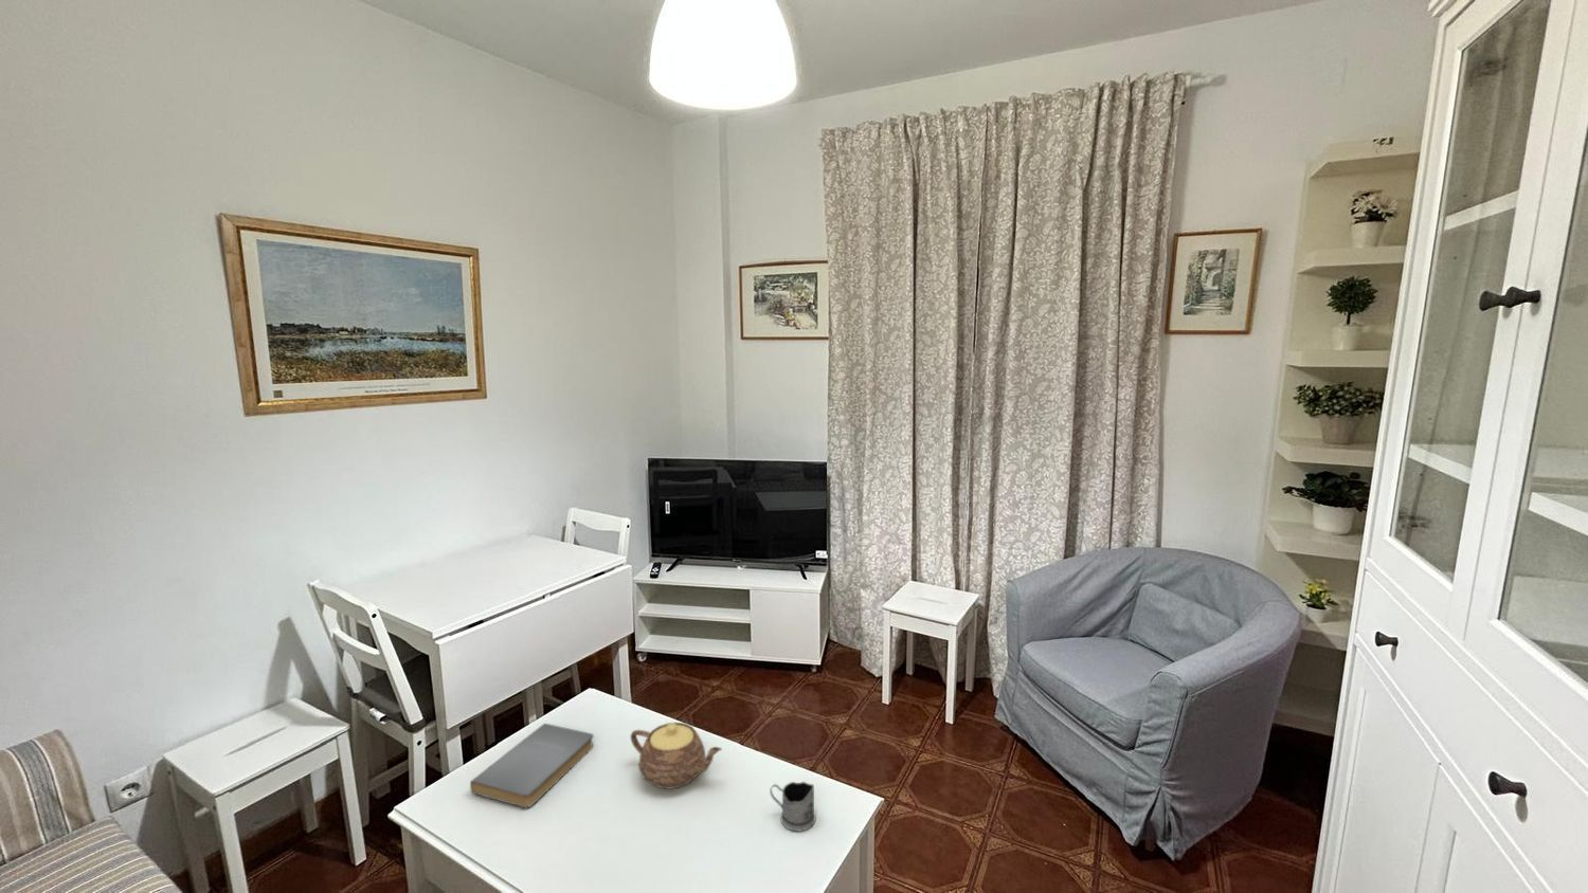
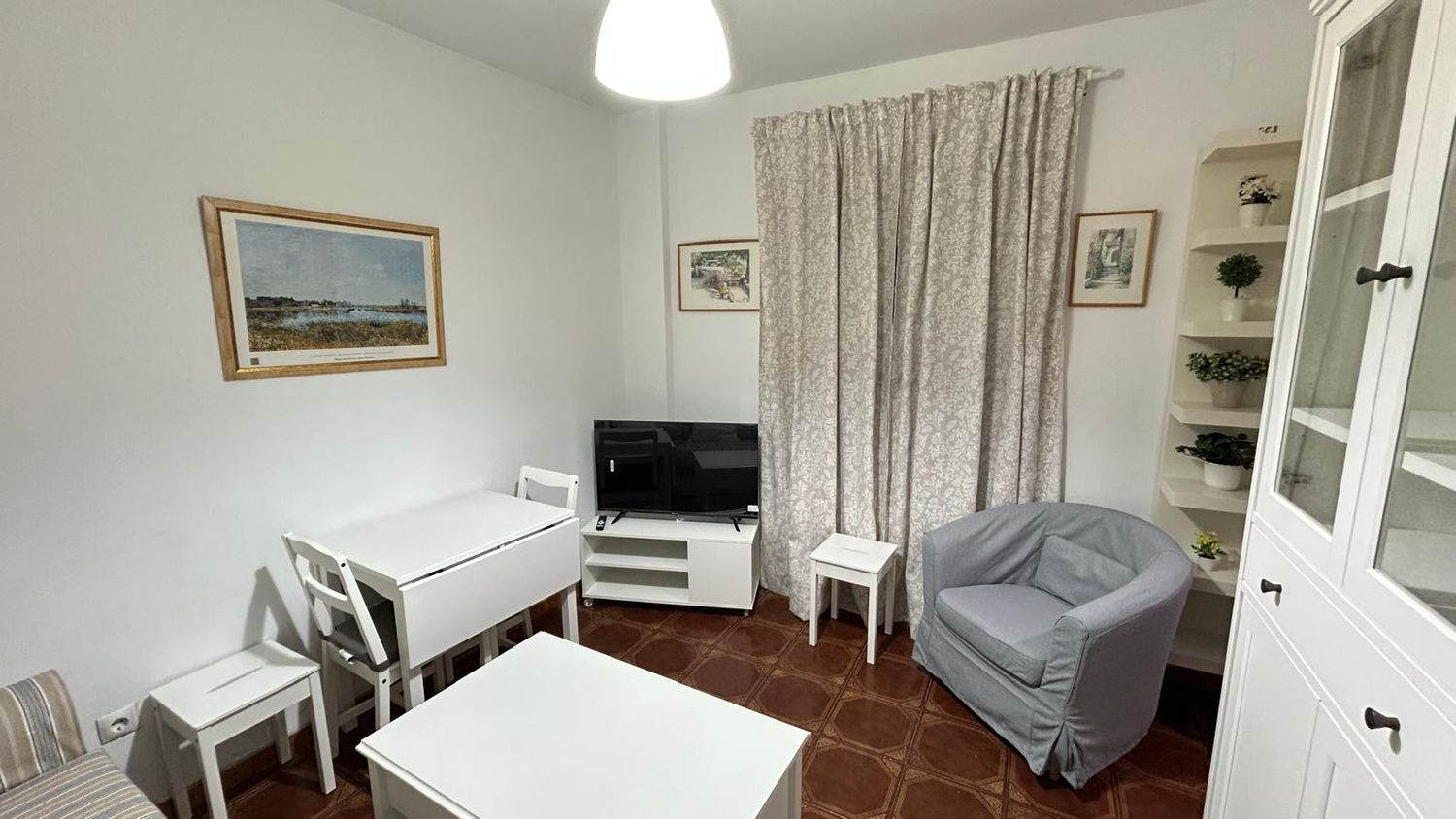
- tea glass holder [769,781,816,833]
- teapot [629,722,723,791]
- book [469,723,596,808]
